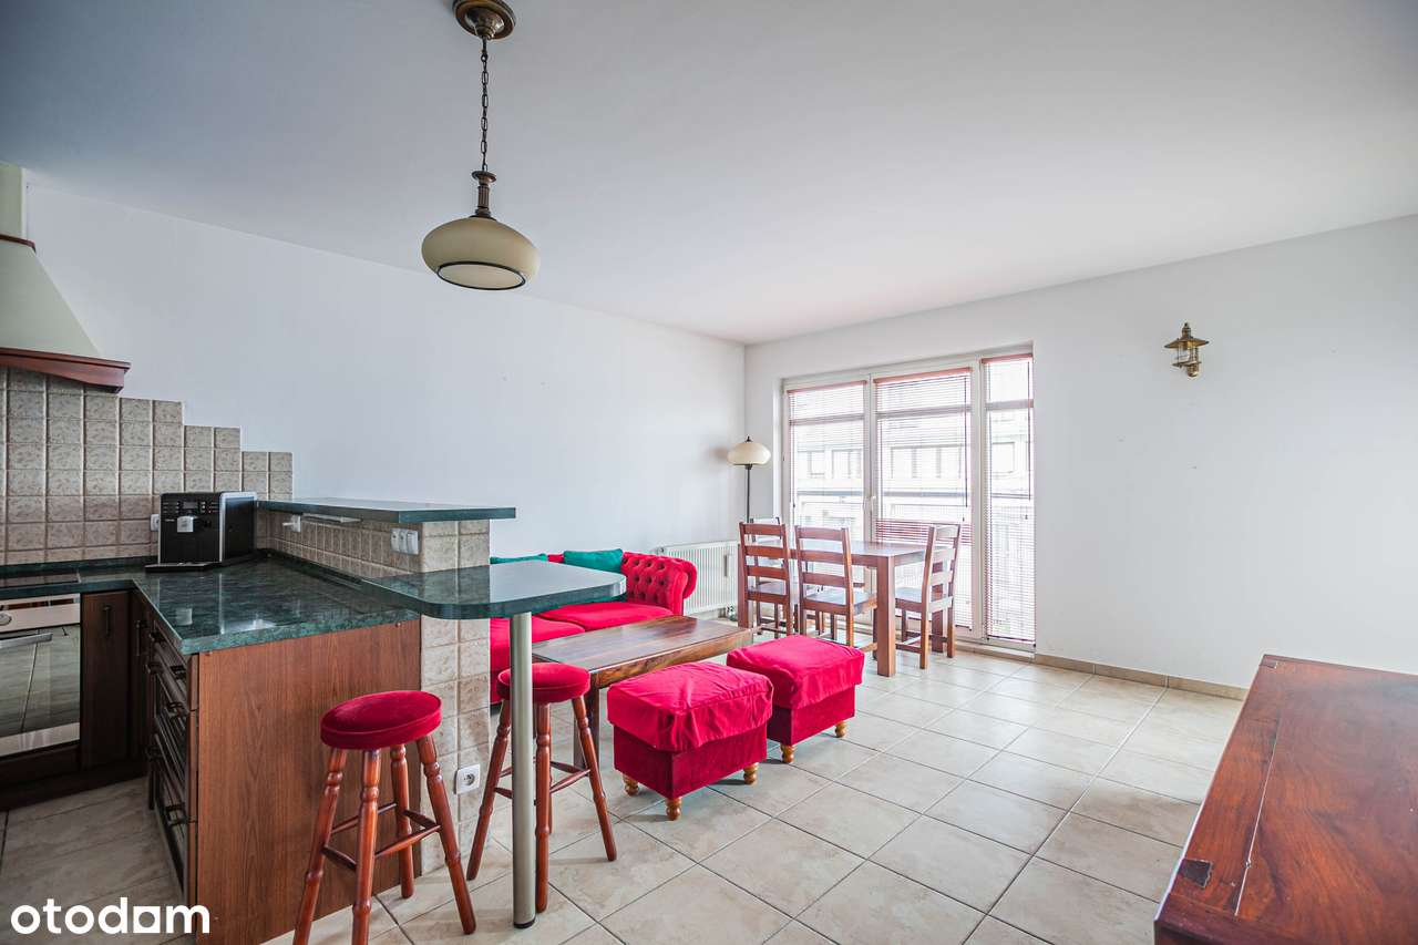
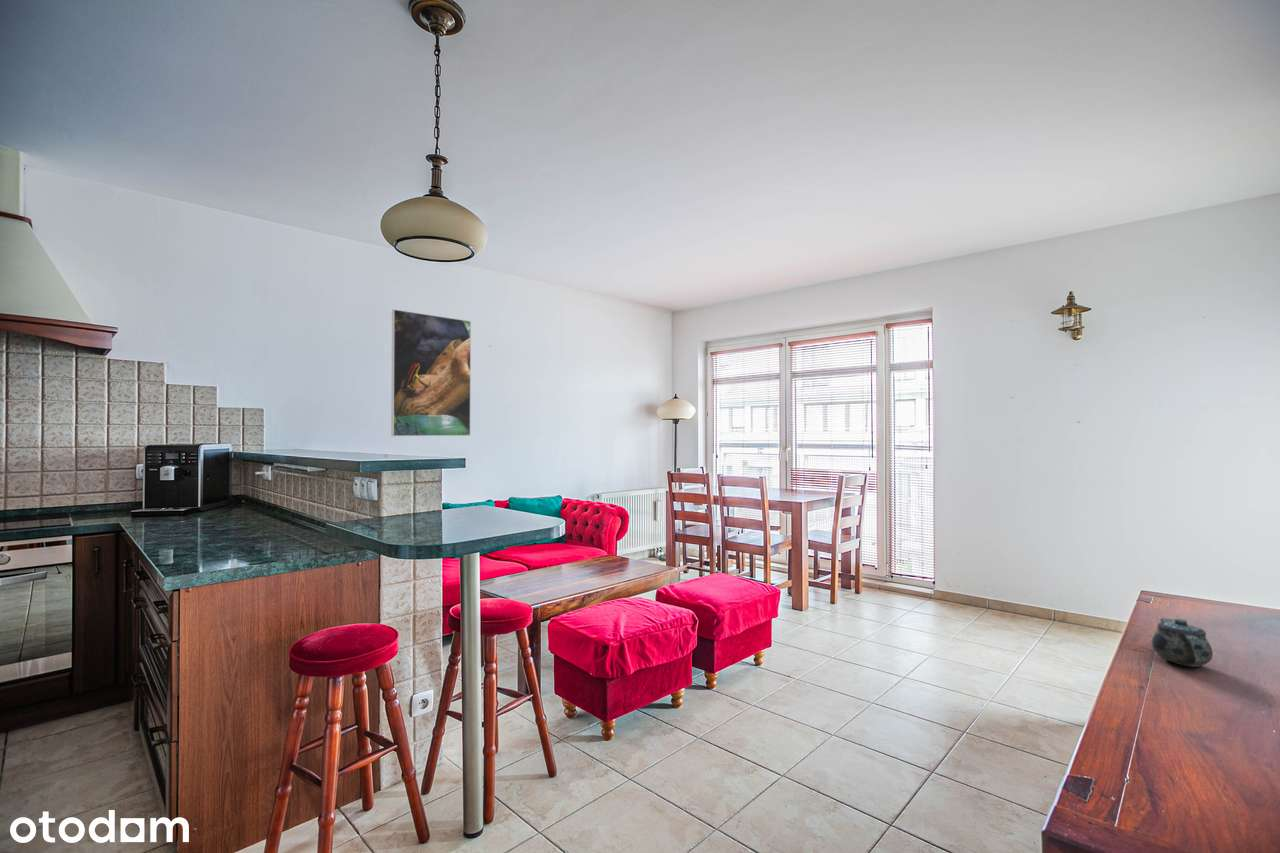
+ chinaware [1151,617,1214,668]
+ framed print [390,308,472,437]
